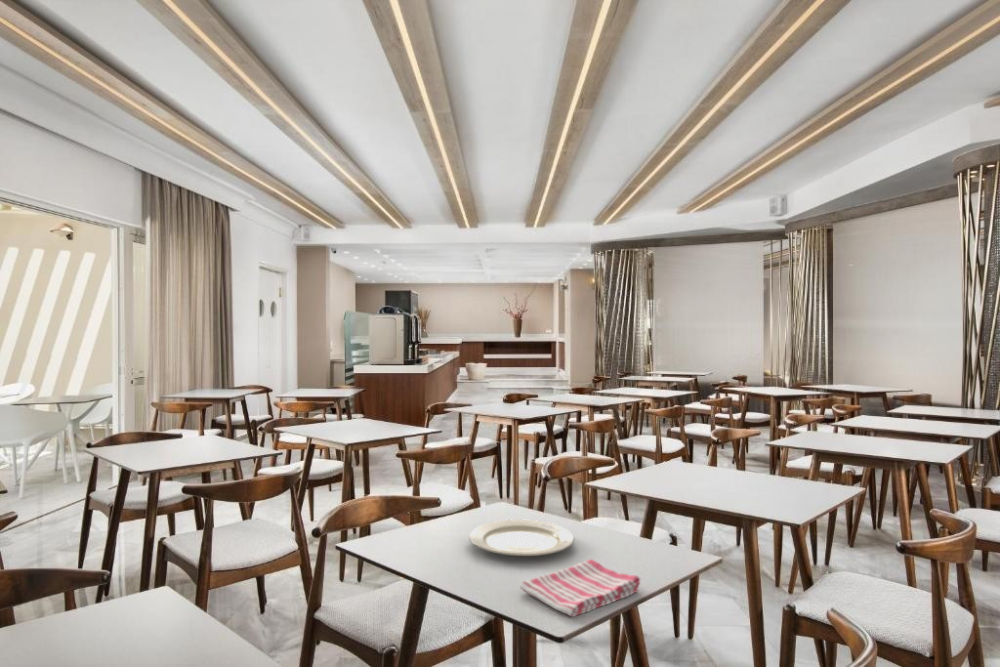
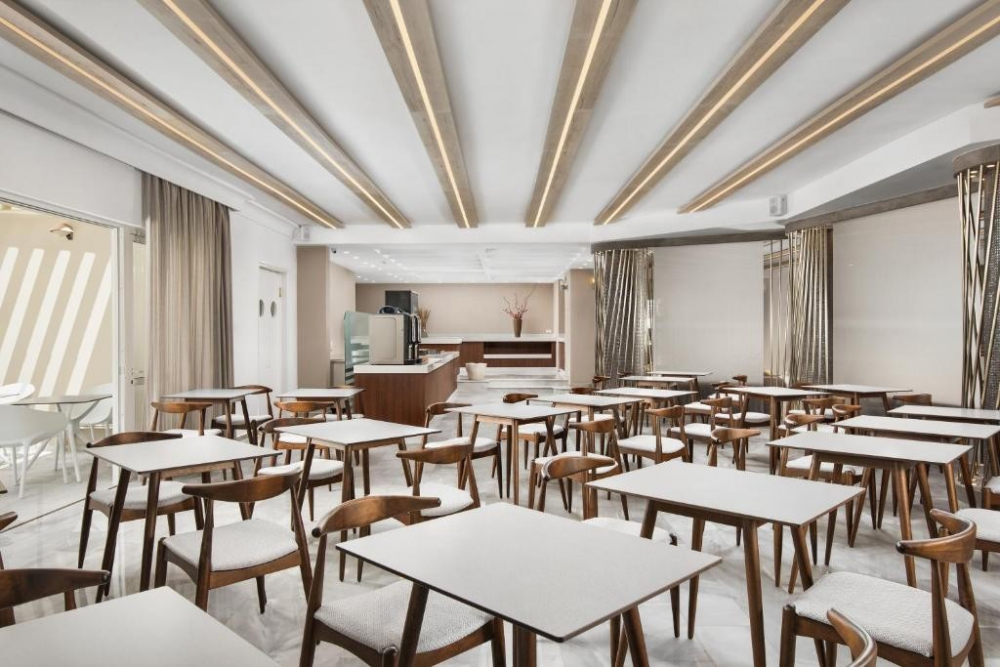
- dish towel [519,558,641,618]
- chinaware [468,518,575,557]
